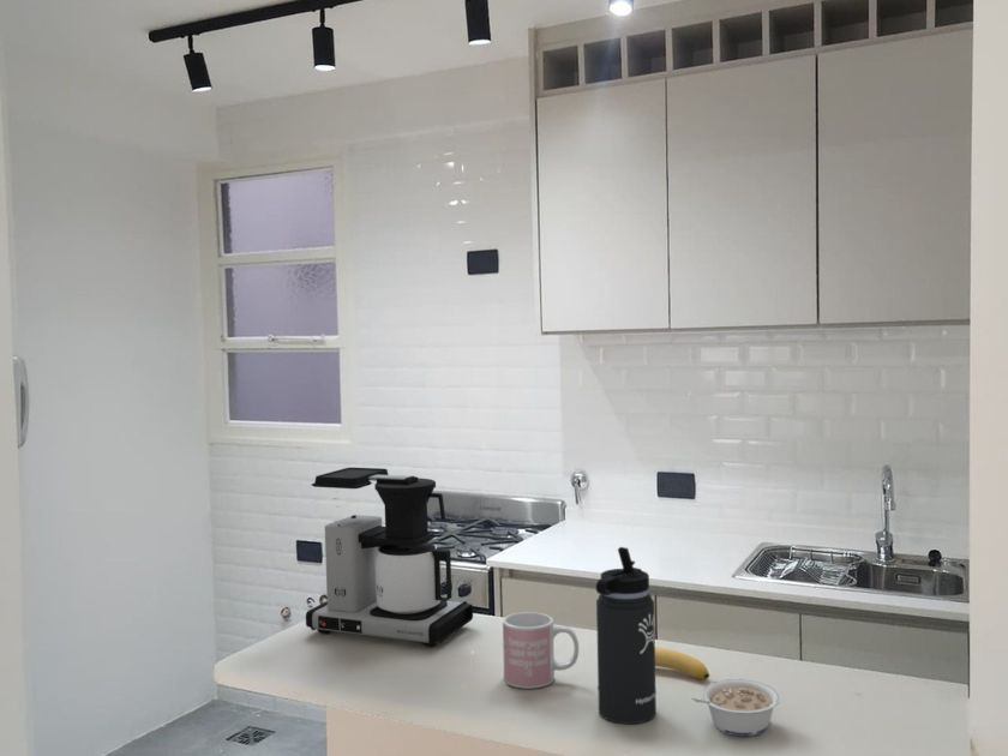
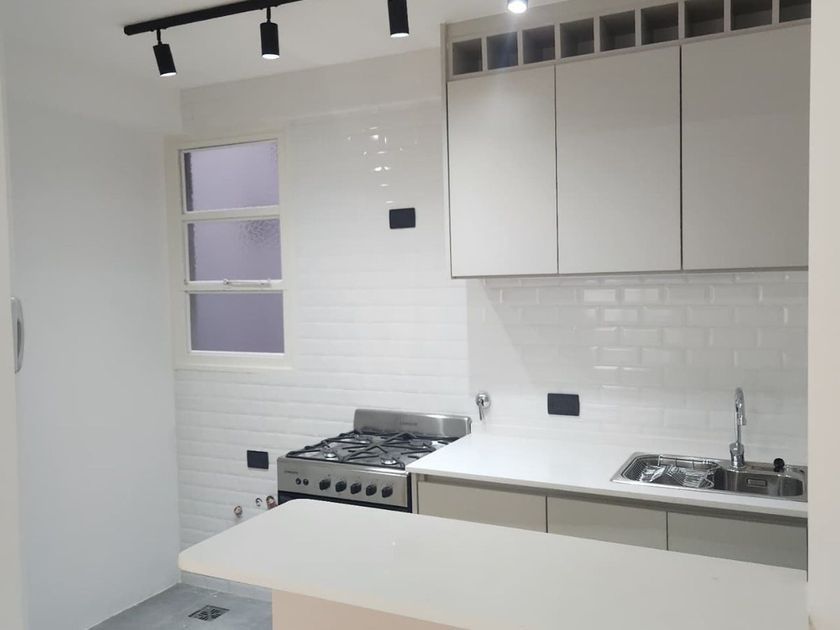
- thermos bottle [595,546,658,725]
- mug [502,611,580,690]
- banana [655,646,710,680]
- coffee maker [305,467,474,648]
- legume [691,678,782,737]
